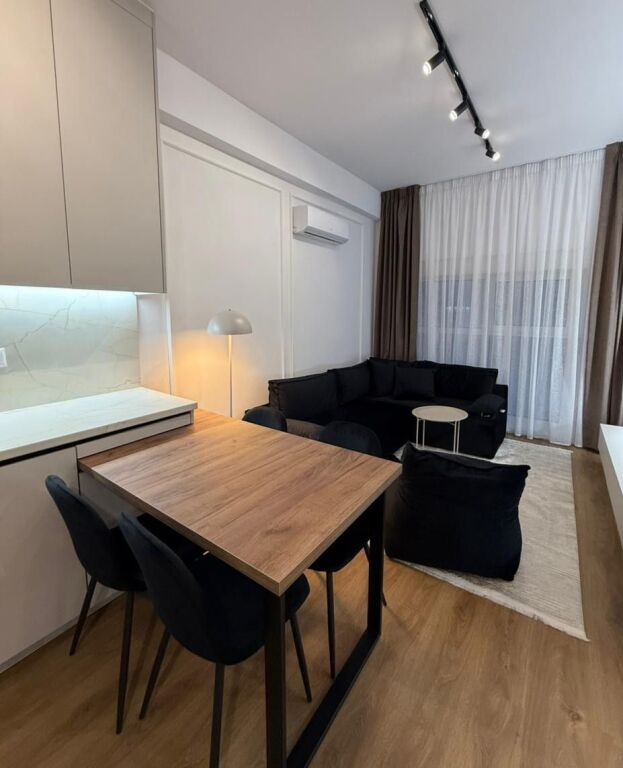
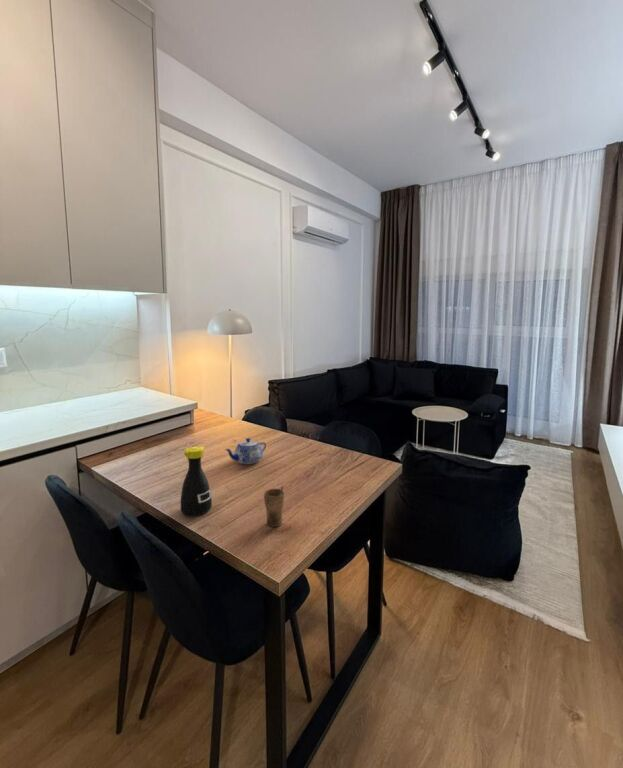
+ cup [263,485,285,528]
+ teapot [224,437,267,465]
+ bottle [180,445,213,516]
